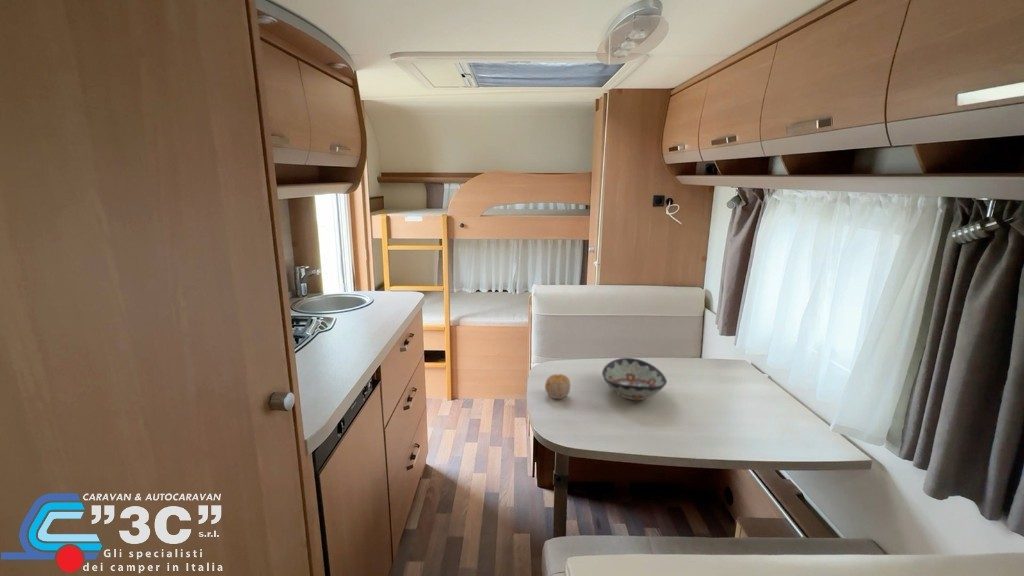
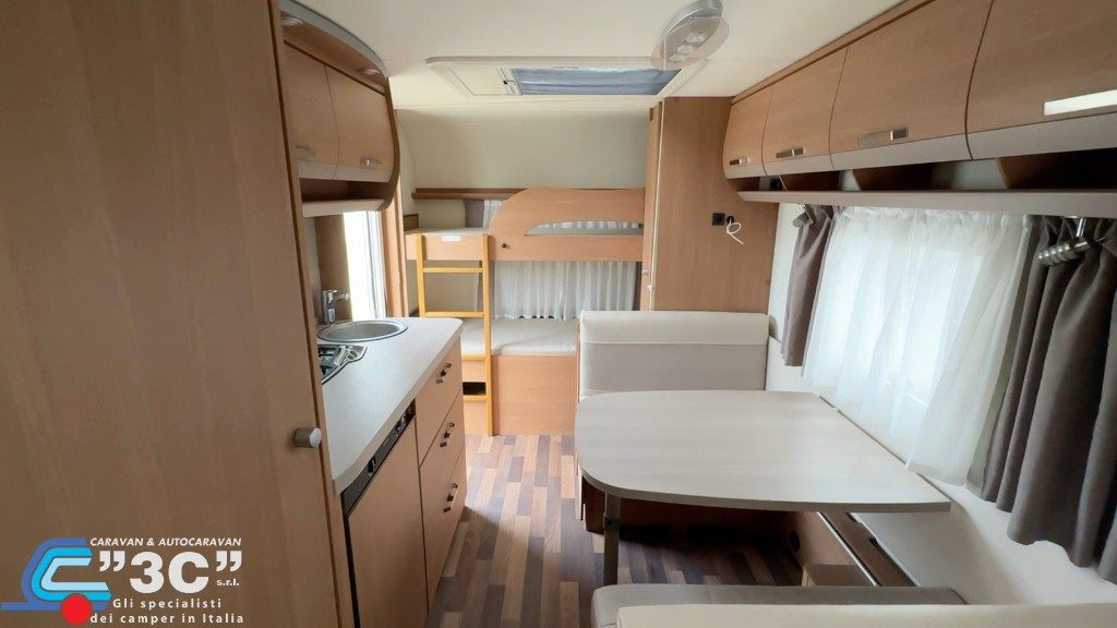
- fruit [544,373,571,400]
- decorative bowl [601,357,668,401]
